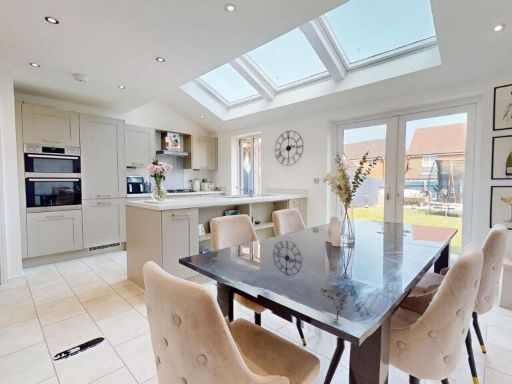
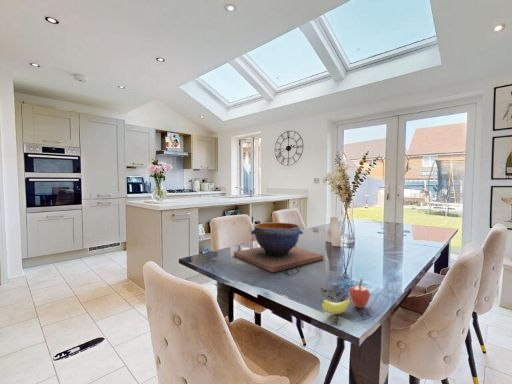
+ fruit [319,278,371,315]
+ decorative bowl [233,222,324,274]
